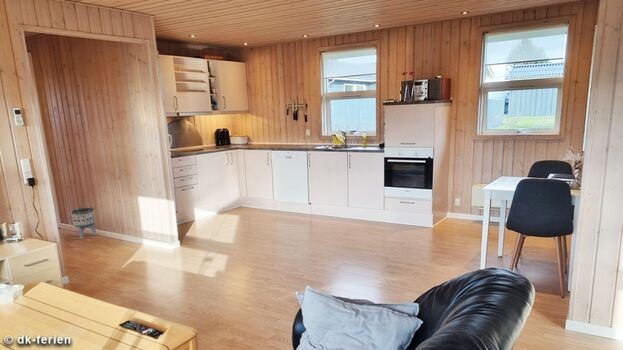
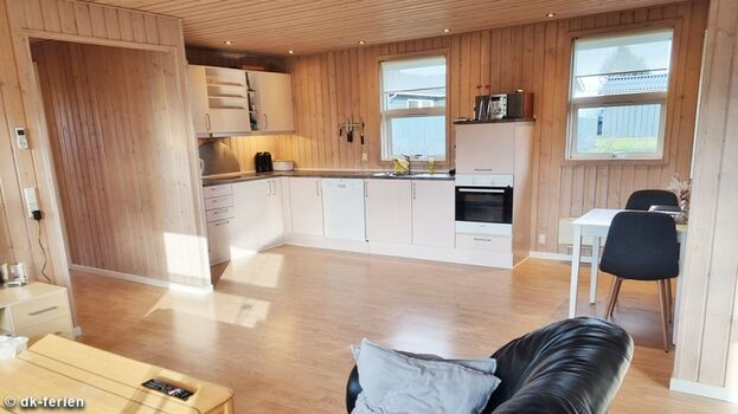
- planter [70,206,97,241]
